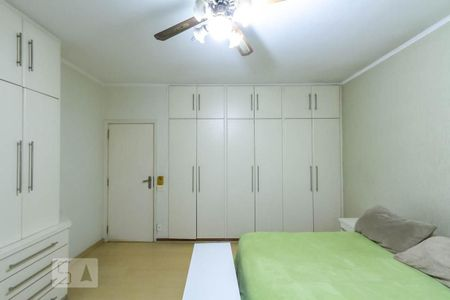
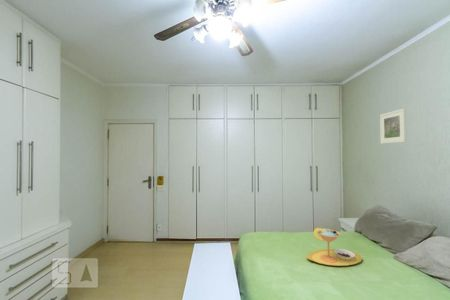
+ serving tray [305,227,363,267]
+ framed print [379,108,407,145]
